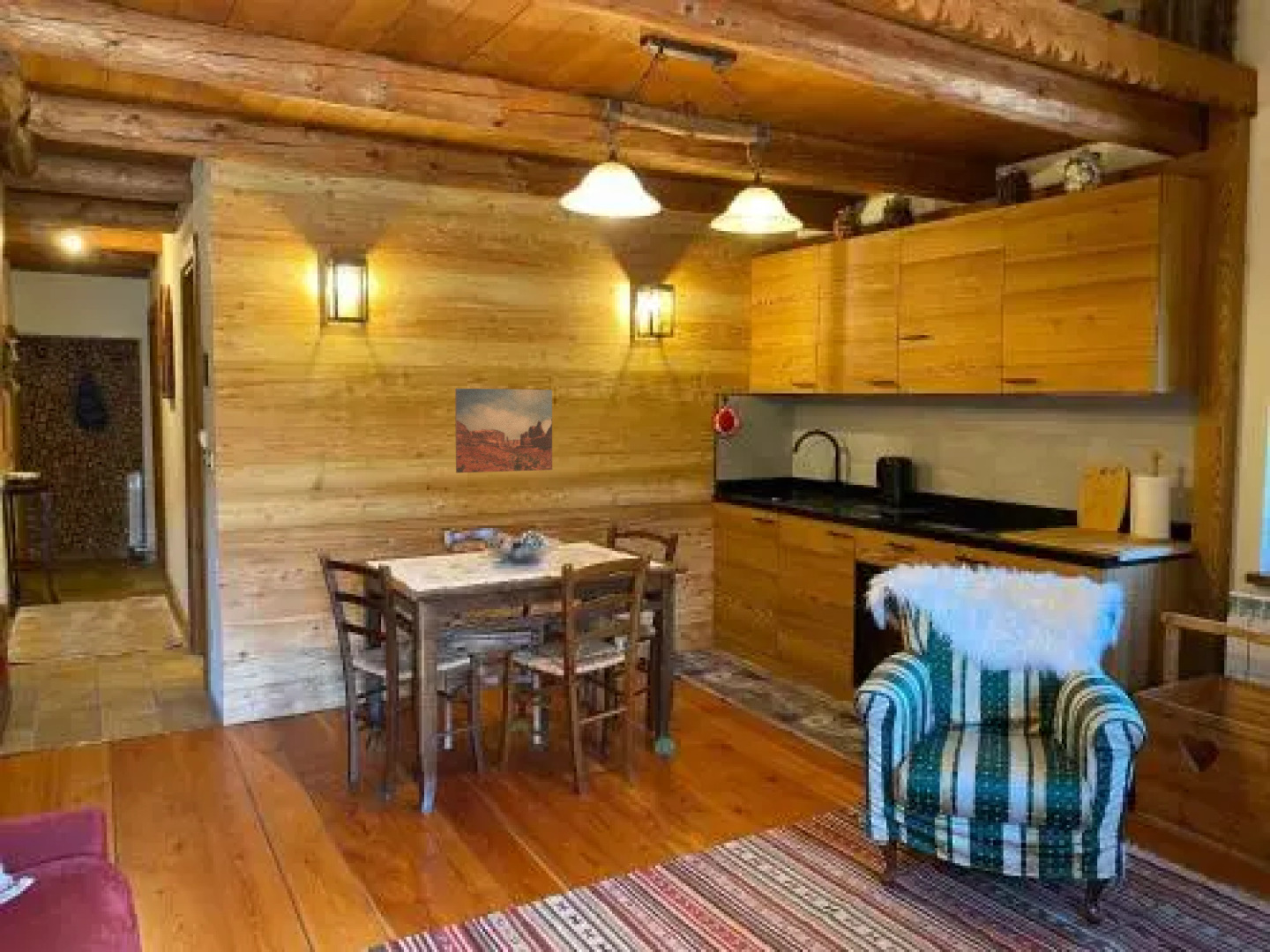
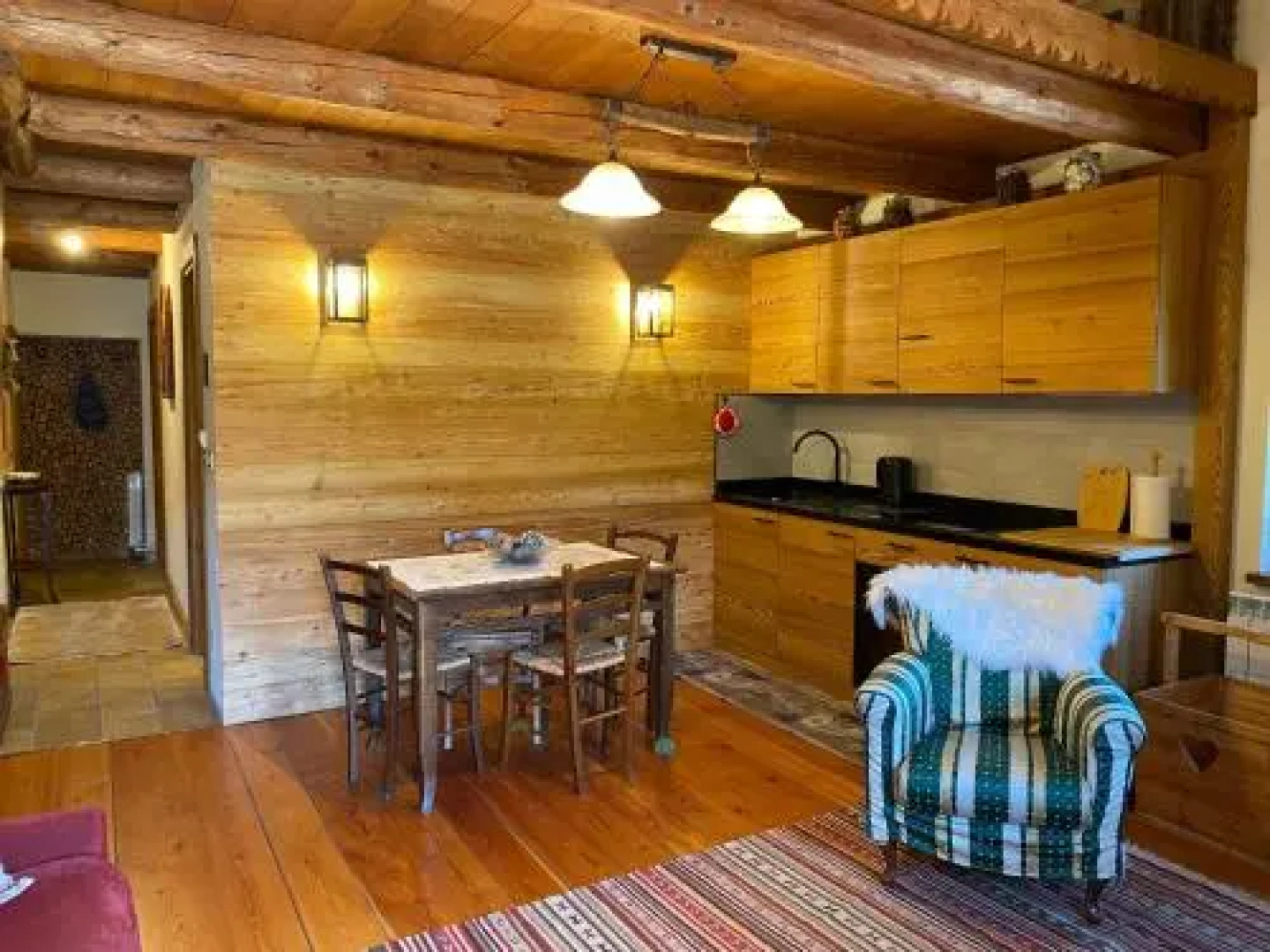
- wall art [454,388,553,473]
